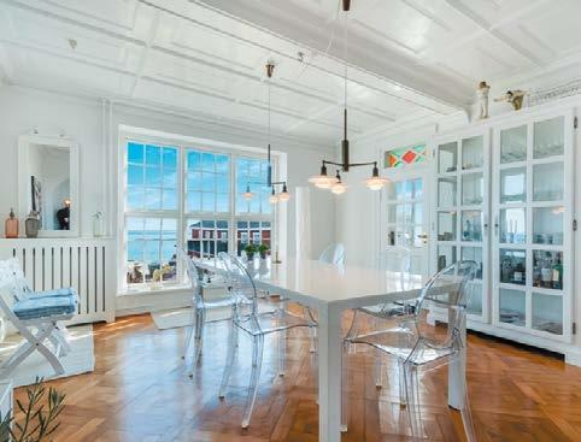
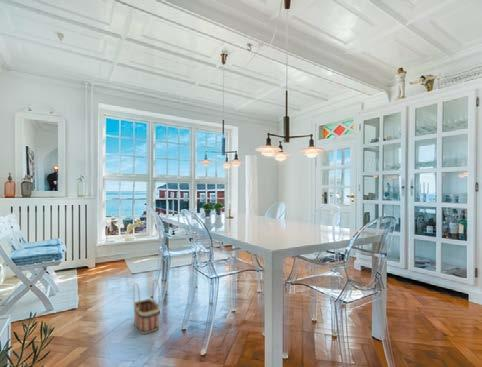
+ basket [132,278,161,335]
